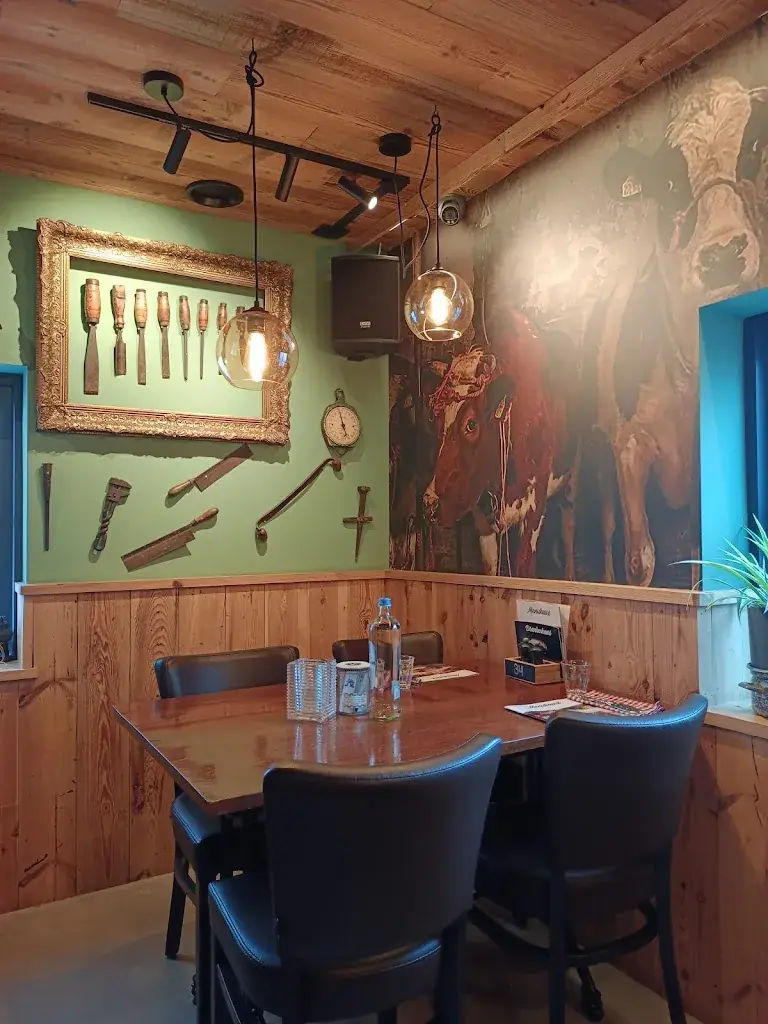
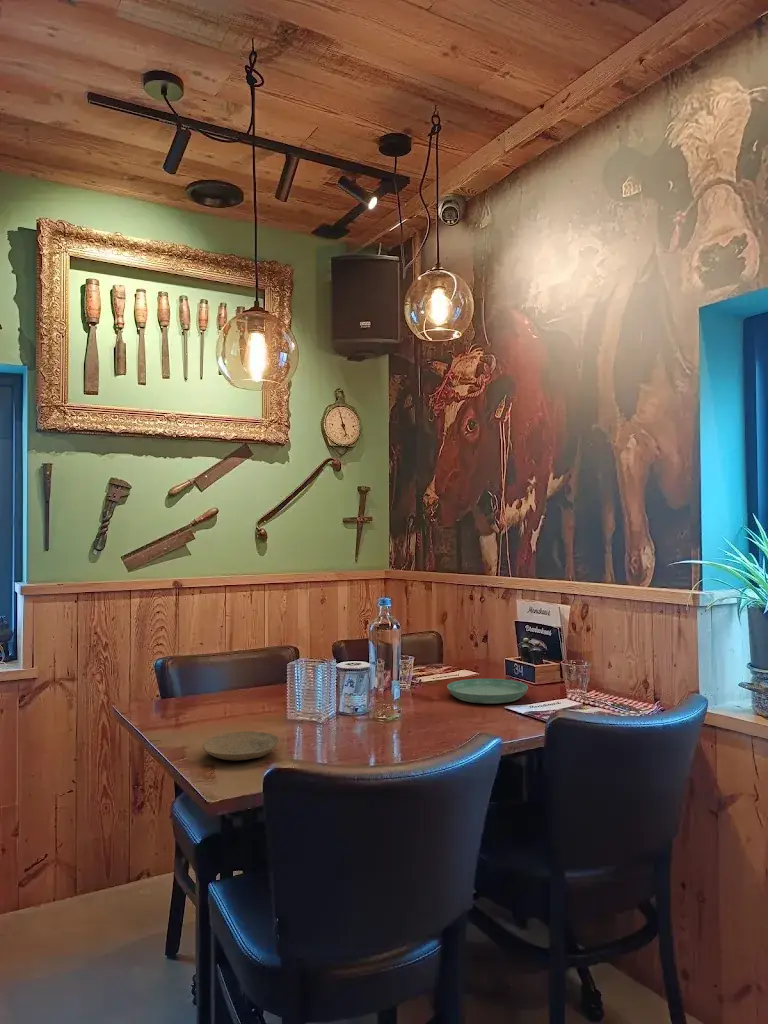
+ saucer [446,678,529,705]
+ plate [202,730,280,761]
